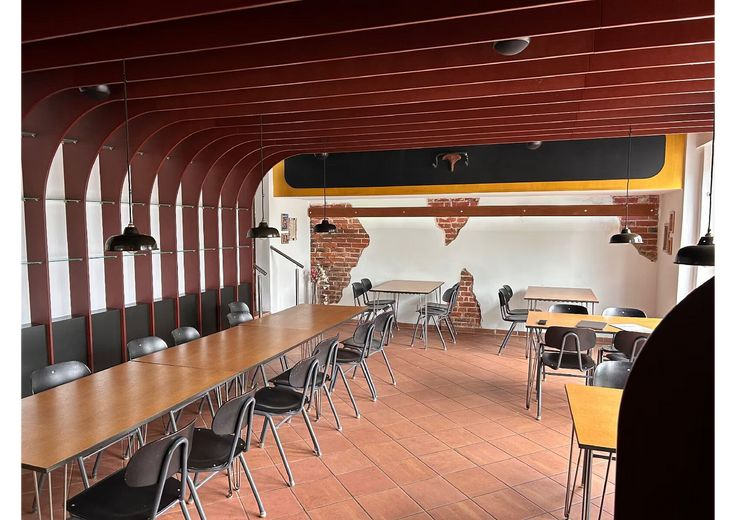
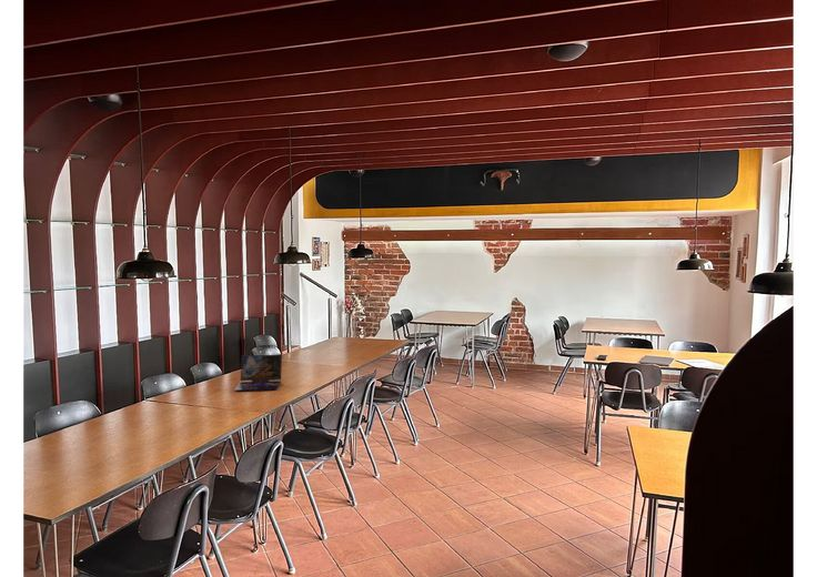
+ laptop [233,354,283,392]
